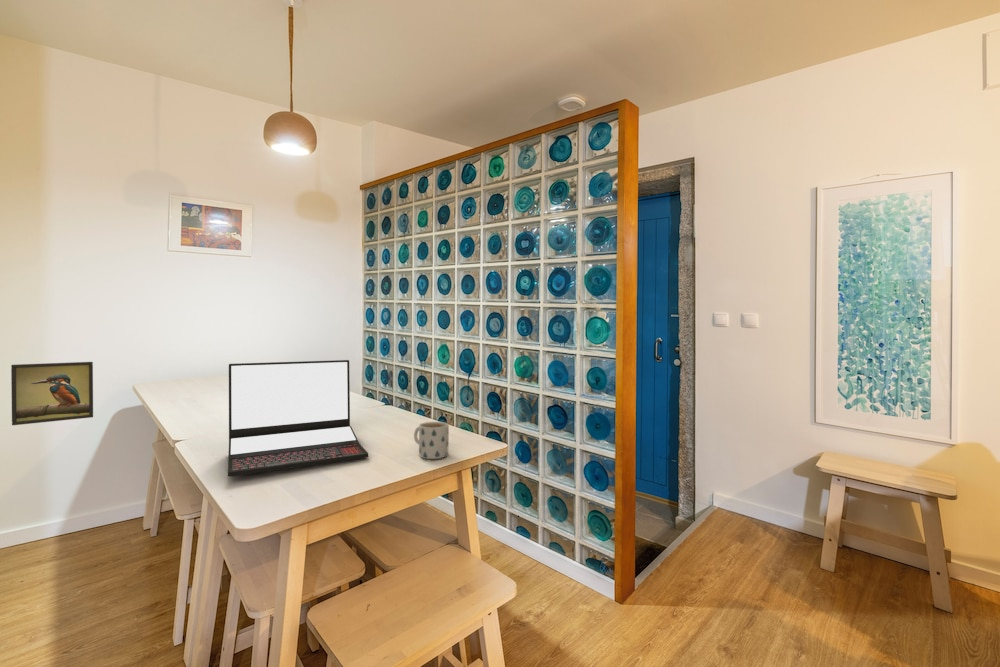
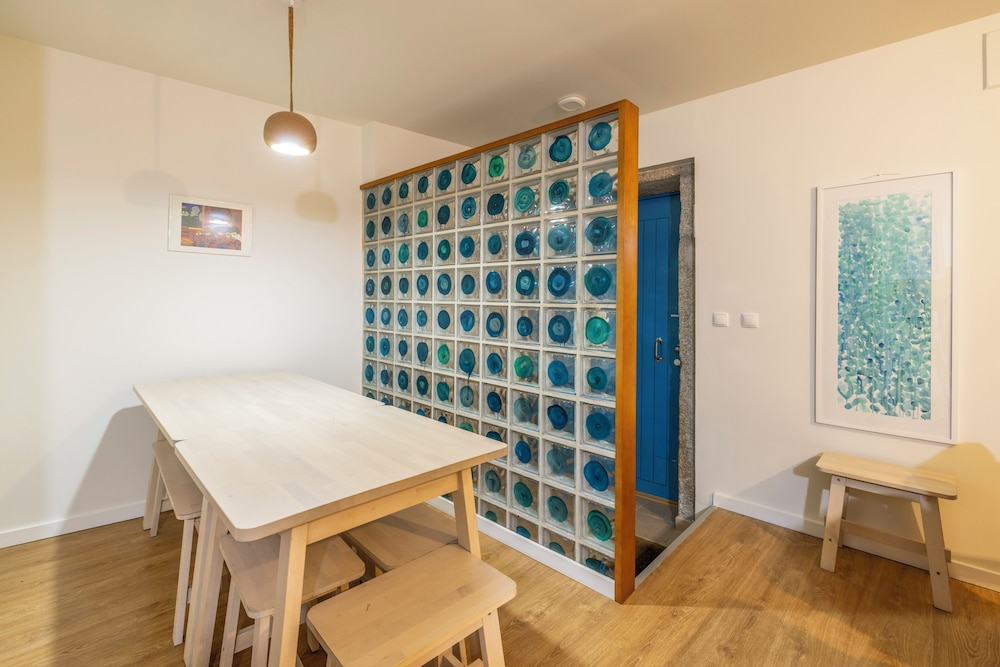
- mug [413,421,450,460]
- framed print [10,361,94,426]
- laptop [227,359,369,477]
